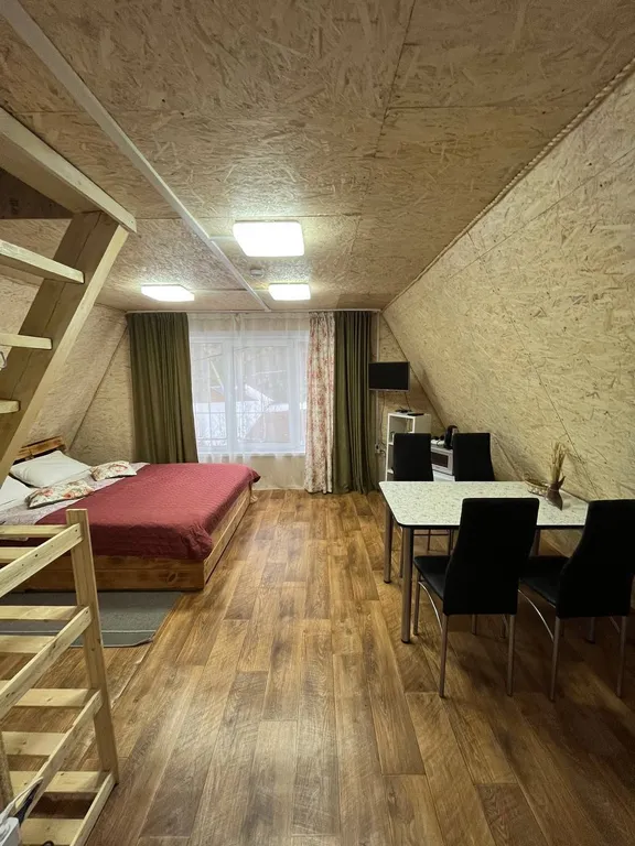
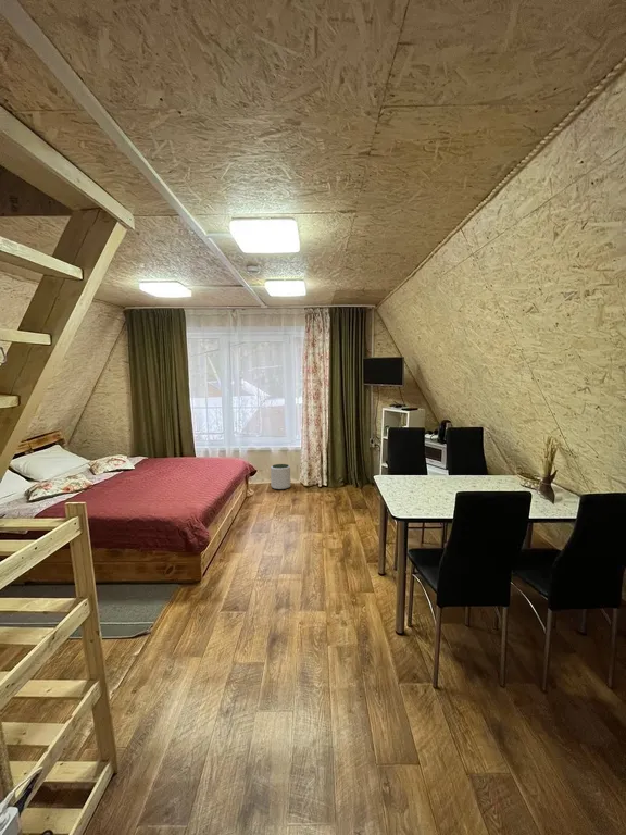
+ plant pot [270,463,291,490]
